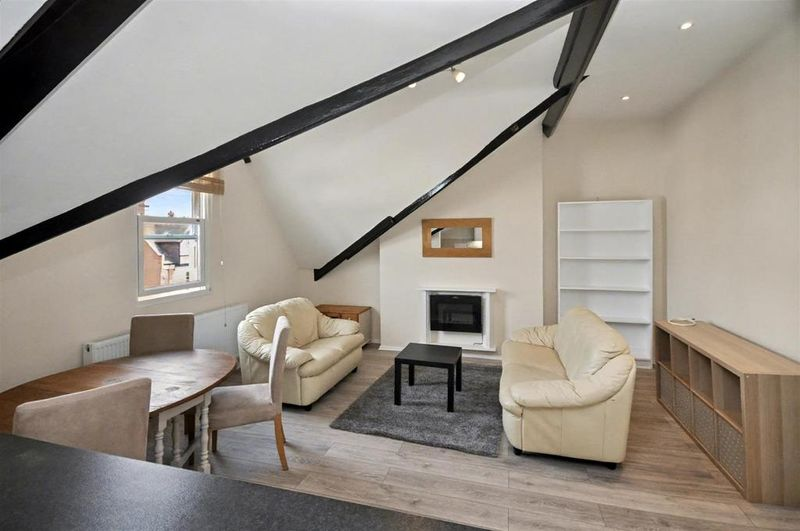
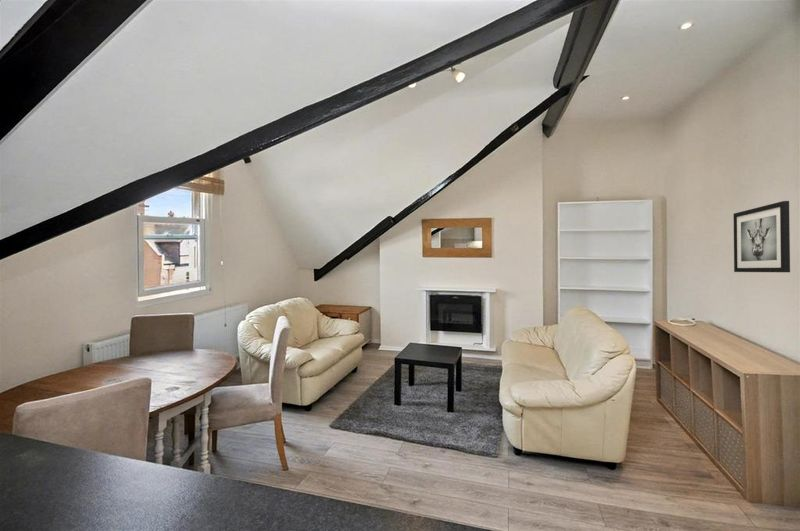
+ wall art [733,200,791,273]
